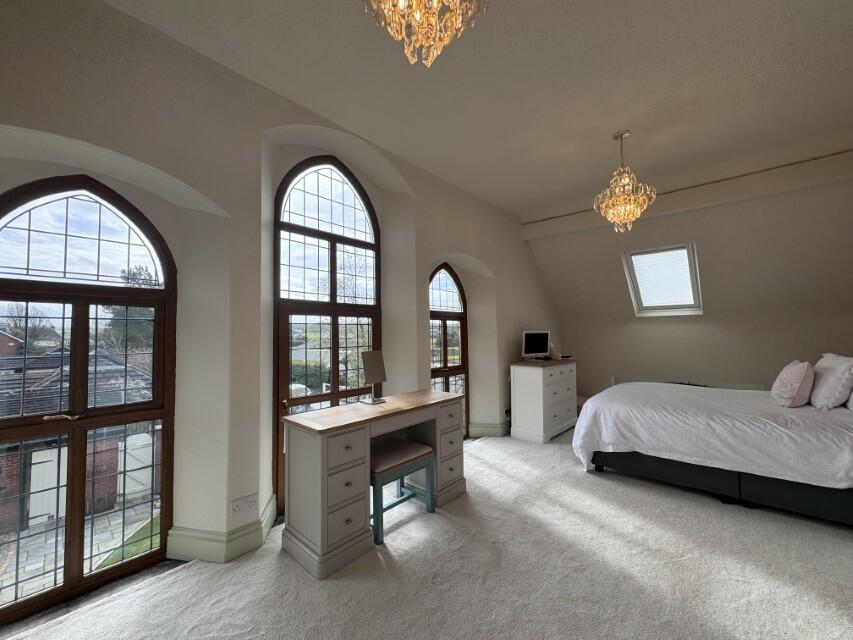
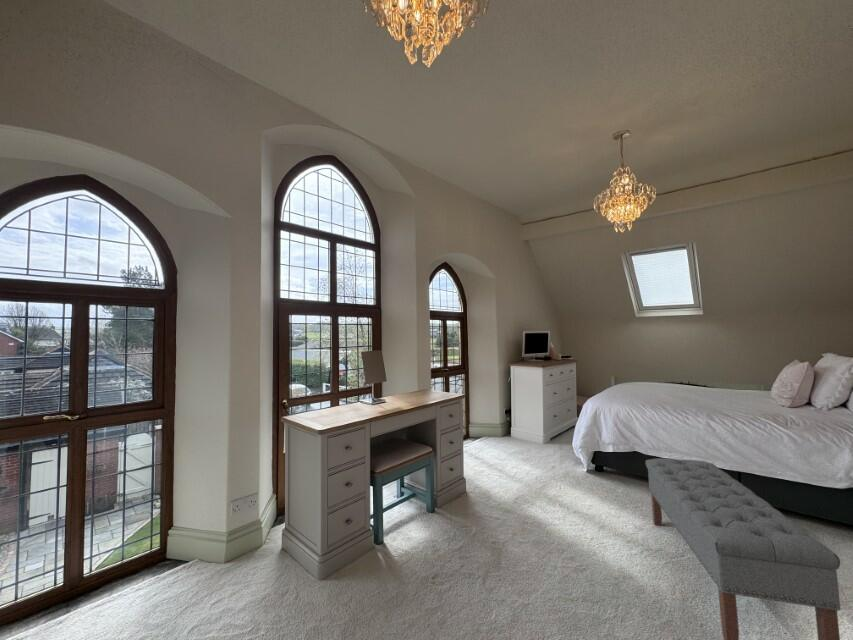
+ bench [645,457,841,640]
